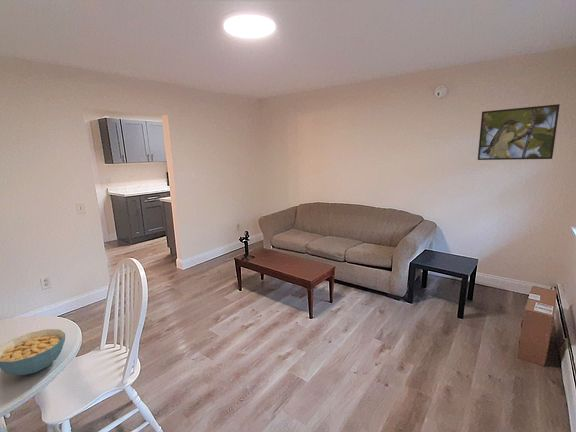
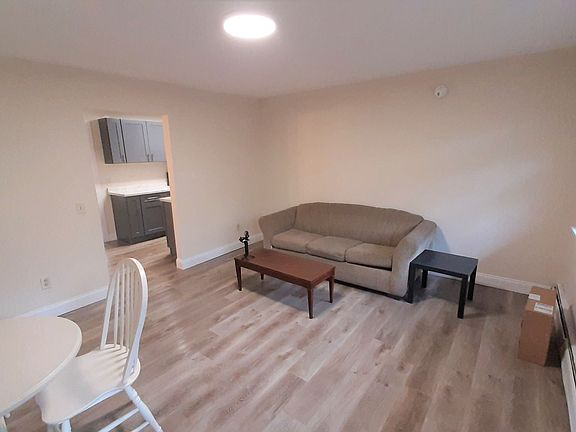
- cereal bowl [0,328,66,376]
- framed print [477,103,561,161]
